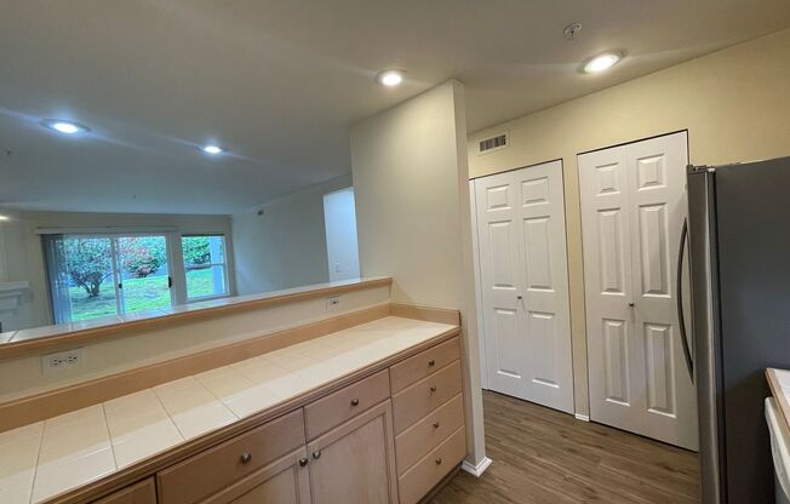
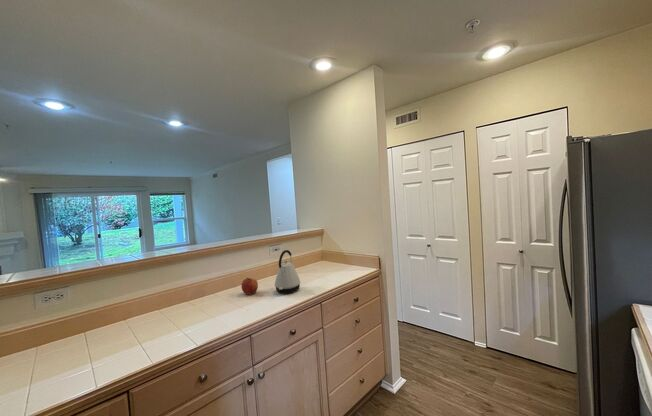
+ kettle [274,249,301,294]
+ apple [240,277,259,295]
